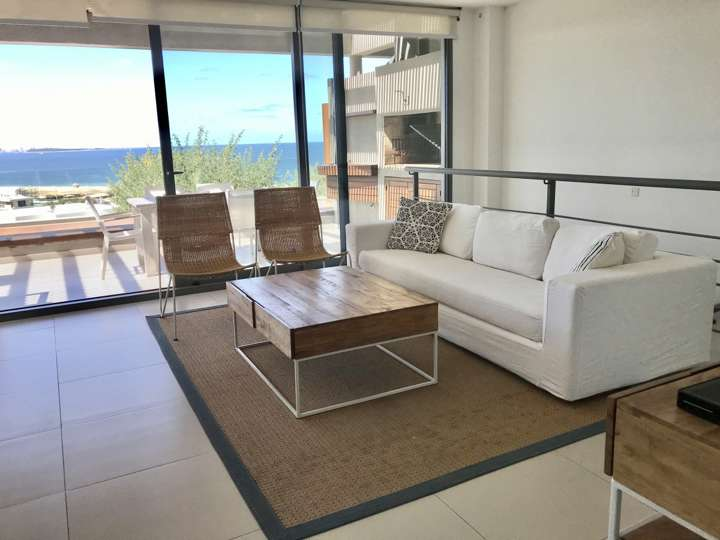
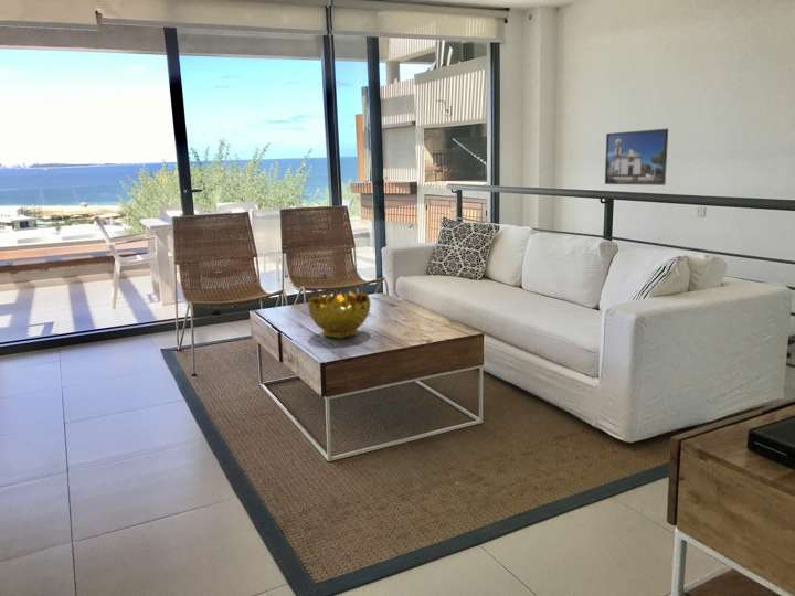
+ decorative bowl [307,290,372,340]
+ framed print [604,128,669,187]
